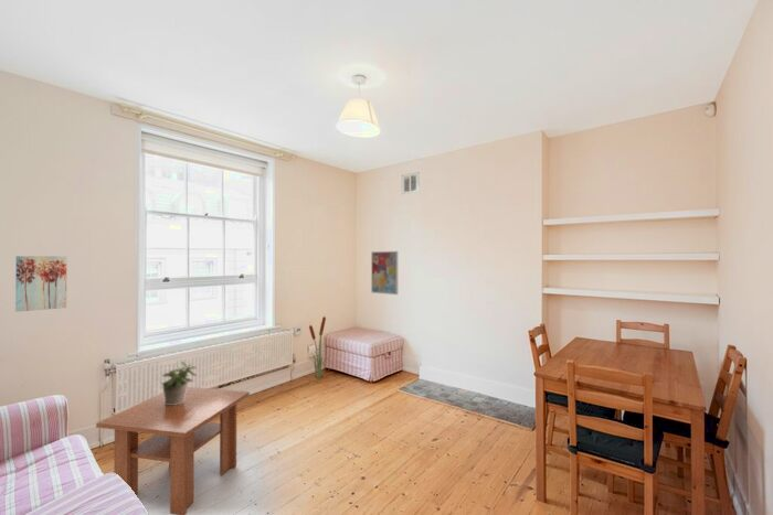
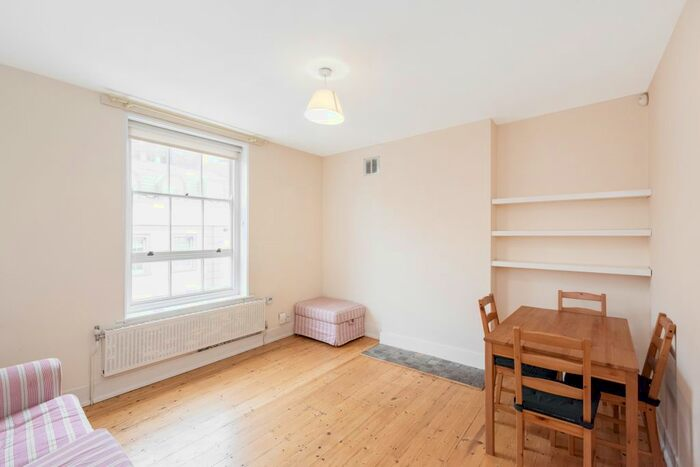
- coffee table [95,386,251,515]
- wall art [14,255,67,313]
- decorative plant [308,312,332,379]
- wall art [370,250,399,296]
- potted plant [160,361,198,405]
